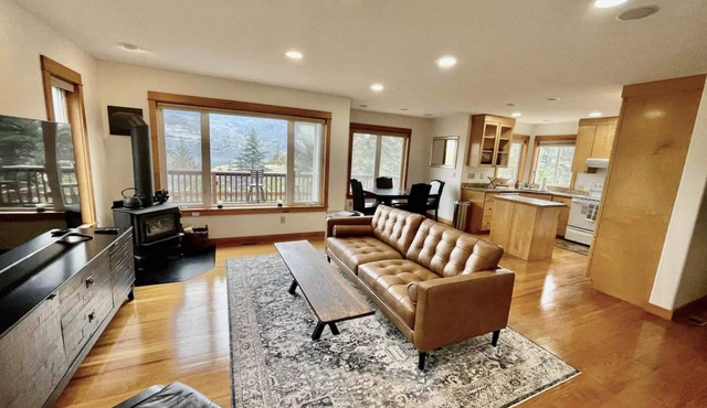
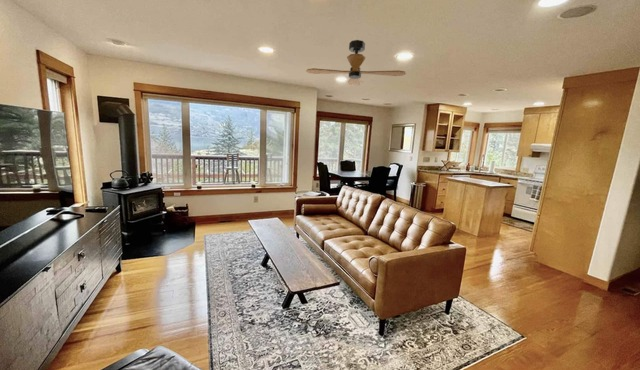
+ ceiling fan [305,39,407,86]
